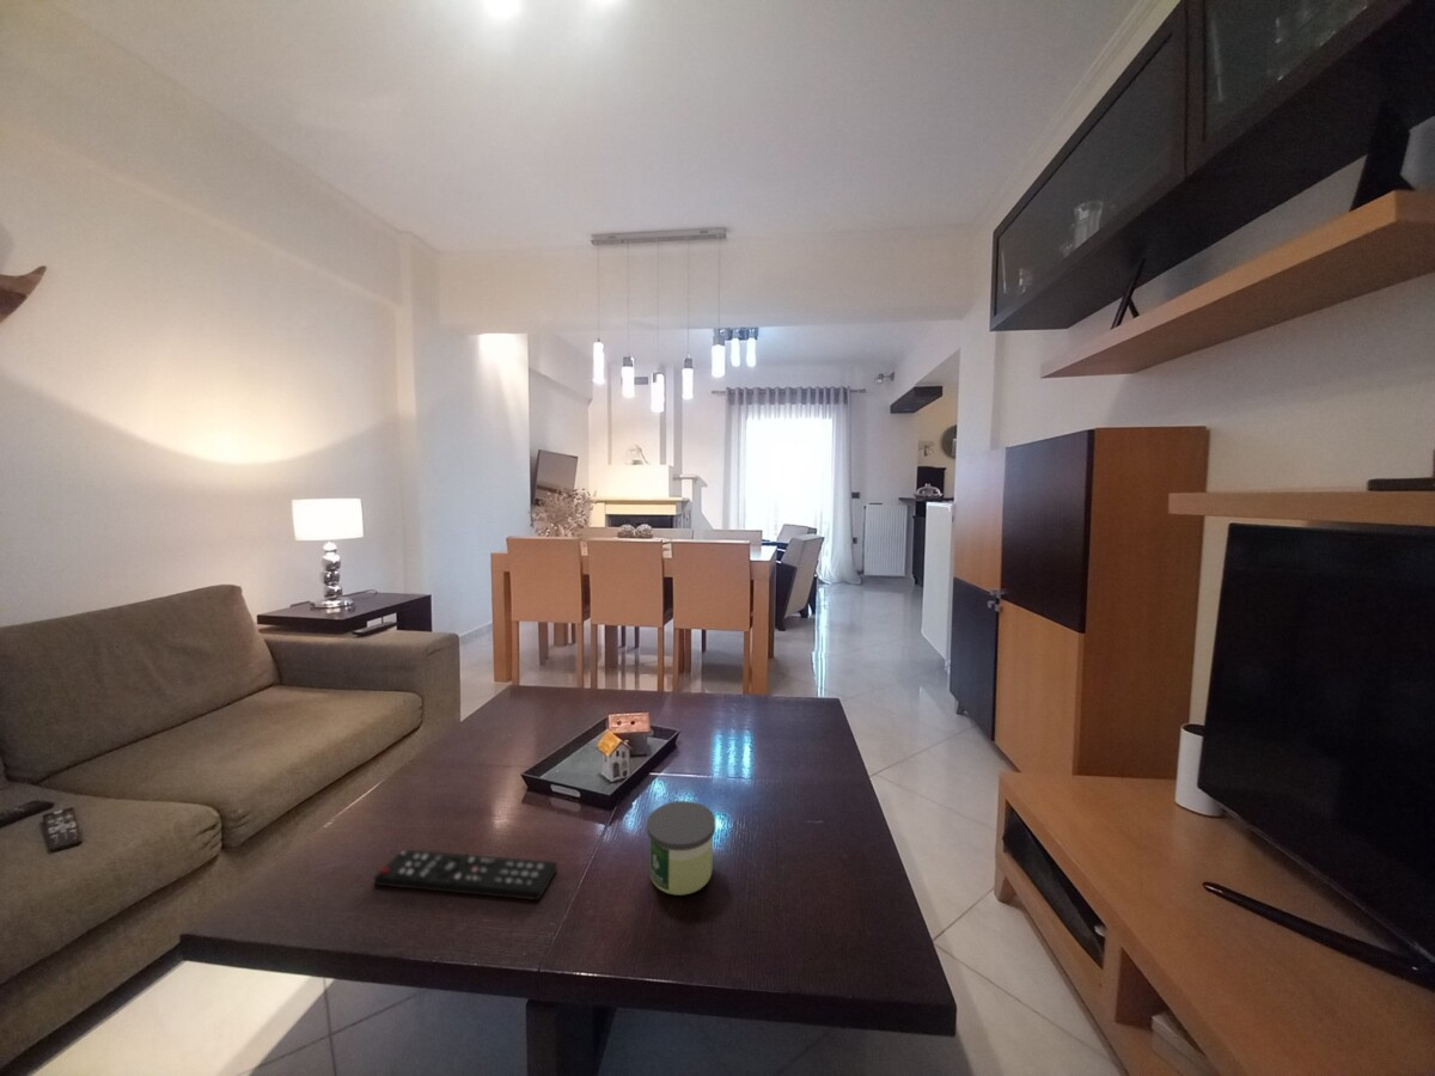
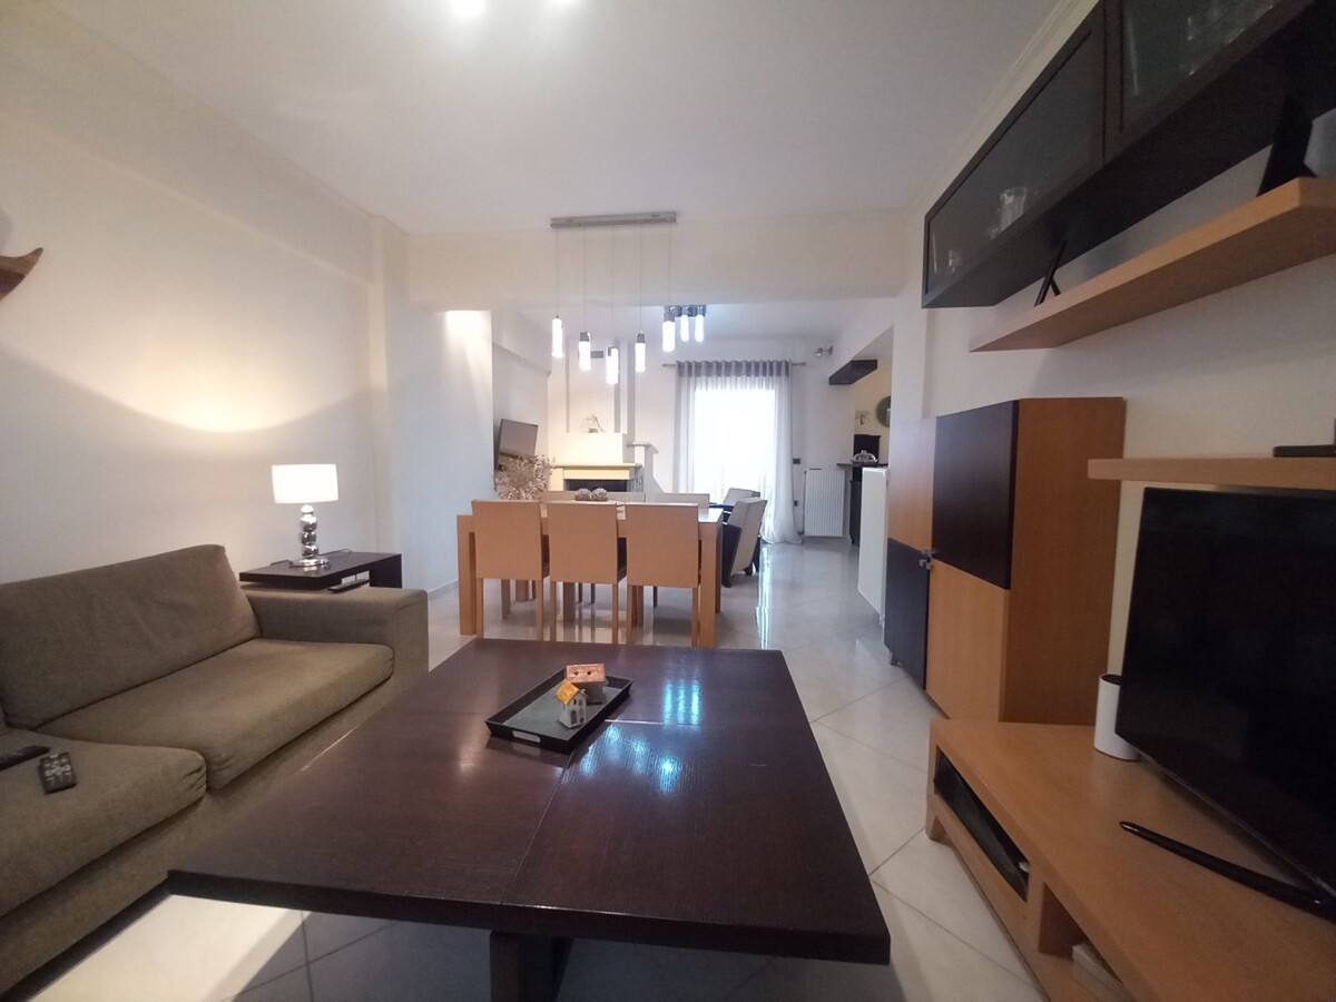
- remote control [373,848,558,901]
- candle [646,800,716,897]
